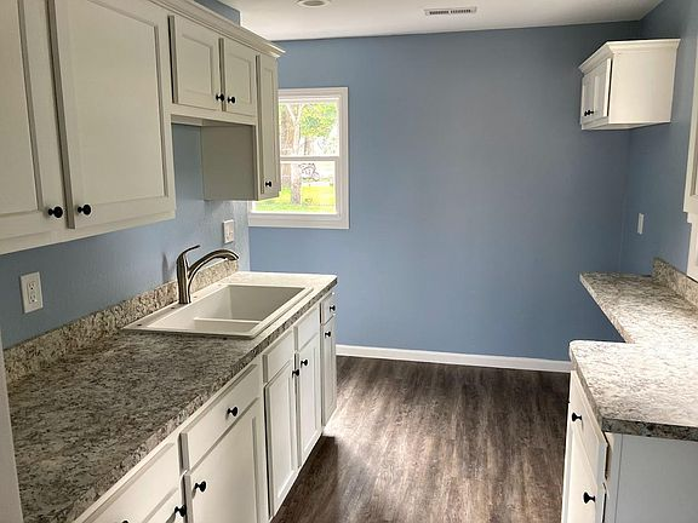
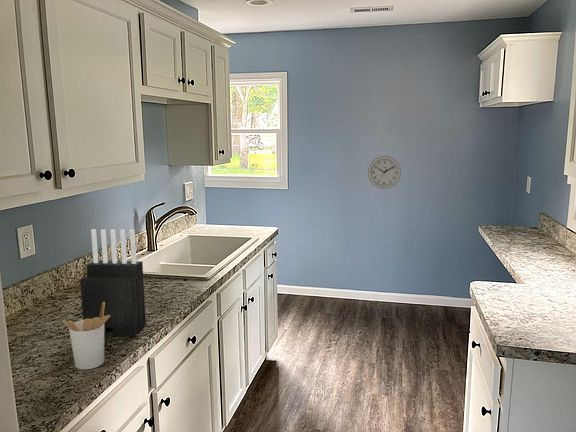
+ utensil holder [62,302,110,370]
+ wall clock [367,155,402,190]
+ knife block [79,228,147,339]
